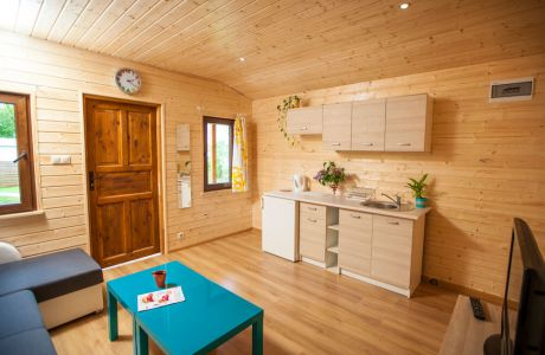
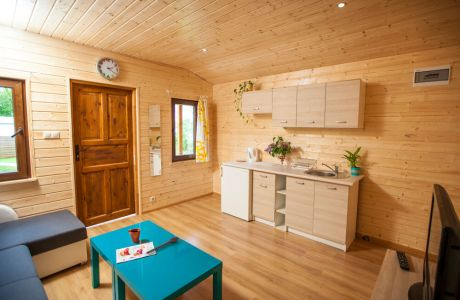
+ wooden spoon [145,236,180,255]
